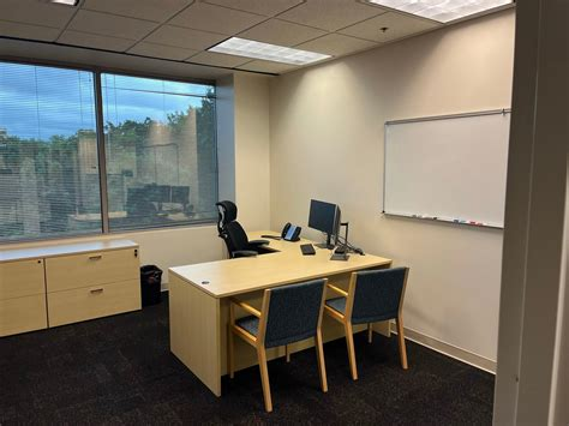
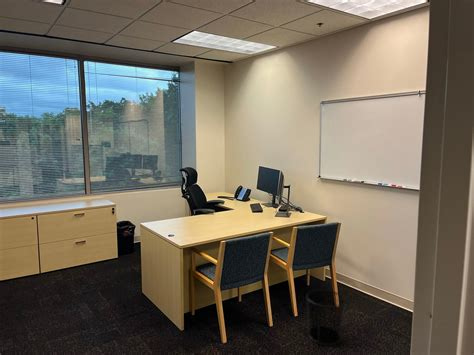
+ waste bin [305,288,347,346]
